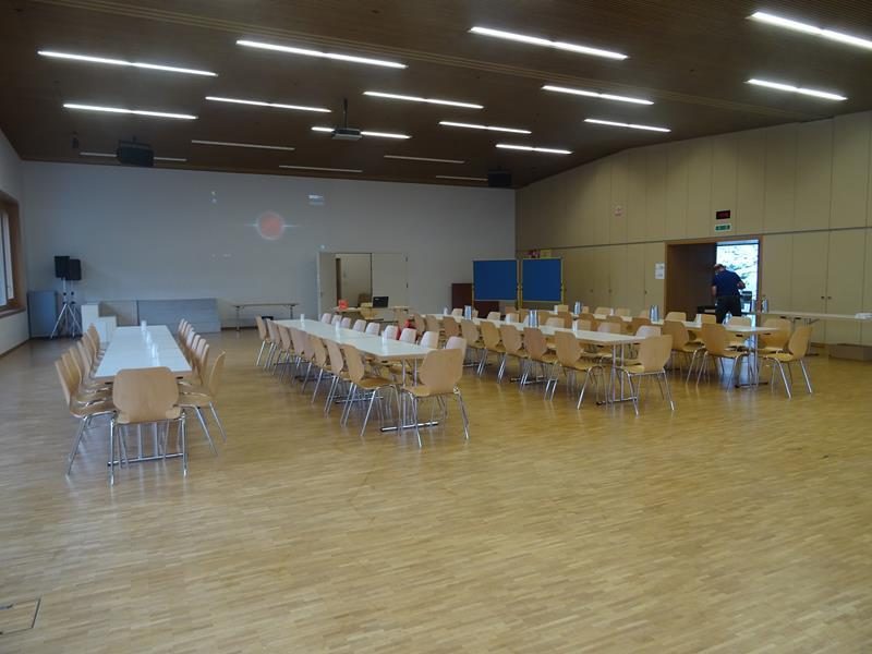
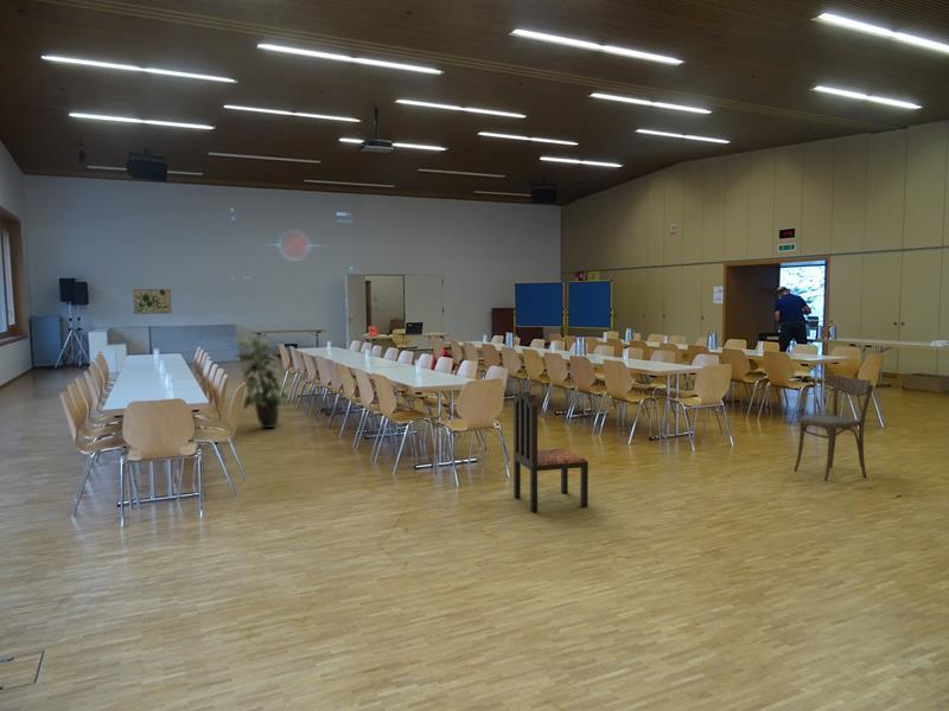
+ indoor plant [231,333,292,430]
+ dining chair [794,373,874,482]
+ dining chair [512,389,590,513]
+ wall art [132,288,172,315]
